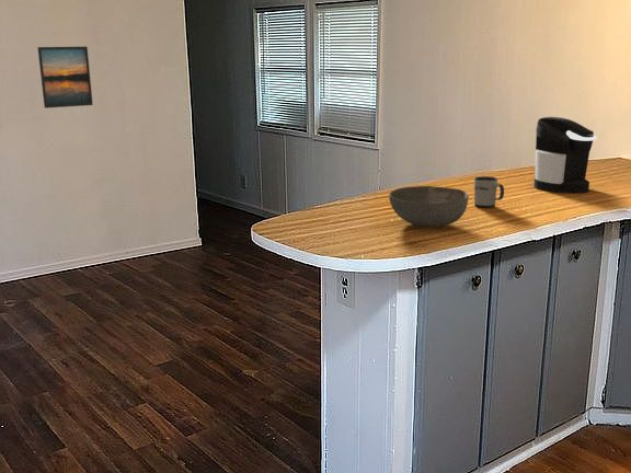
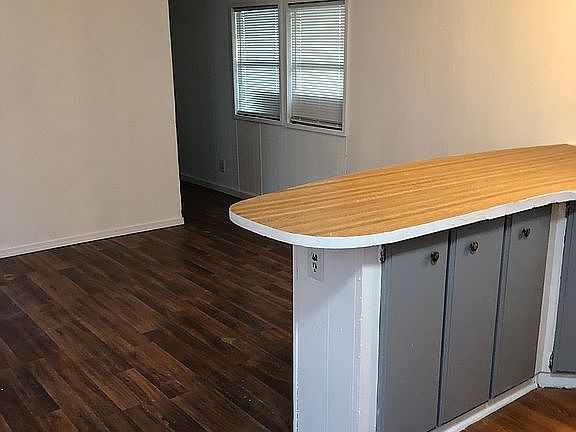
- coffee maker [532,116,598,195]
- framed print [36,45,94,109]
- bowl [388,185,470,228]
- mug [473,175,505,208]
